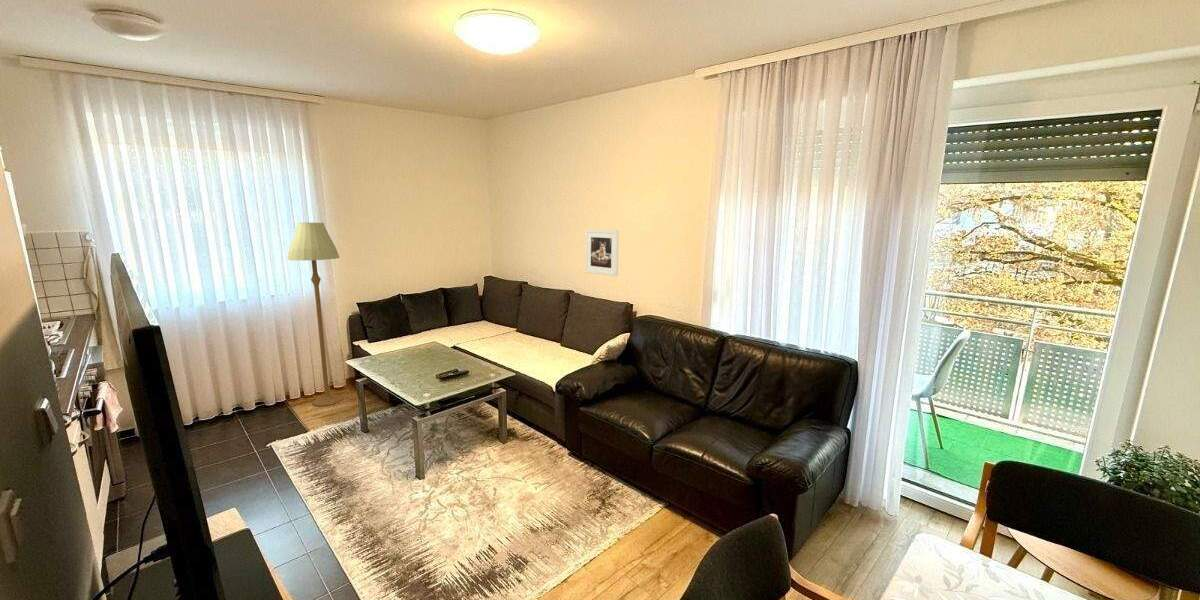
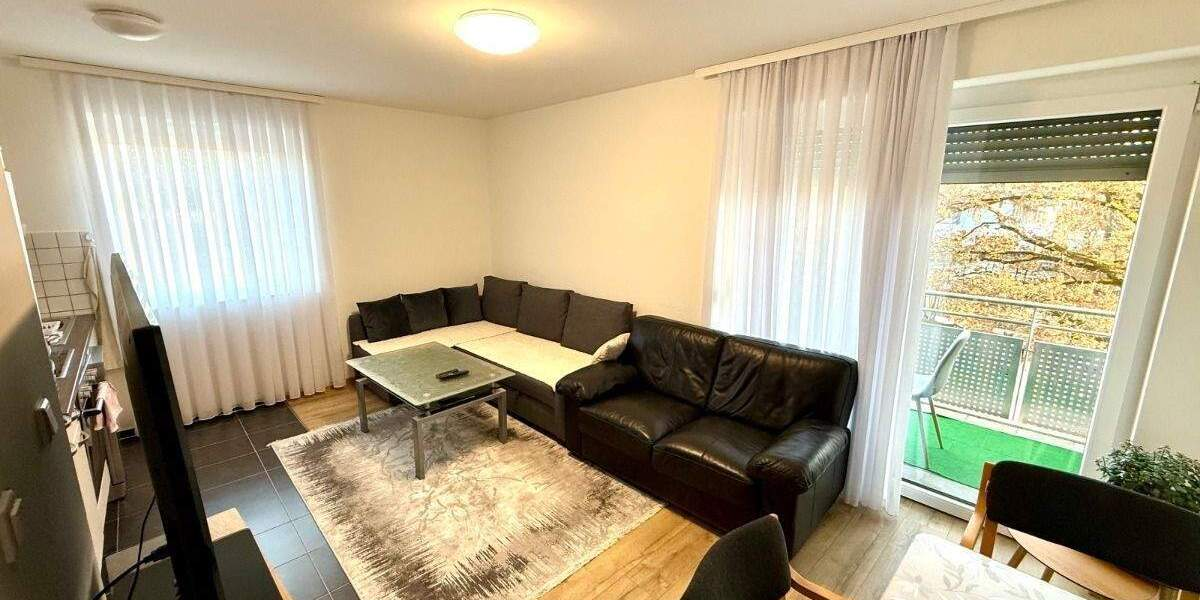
- floor lamp [286,222,344,407]
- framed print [584,228,619,277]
